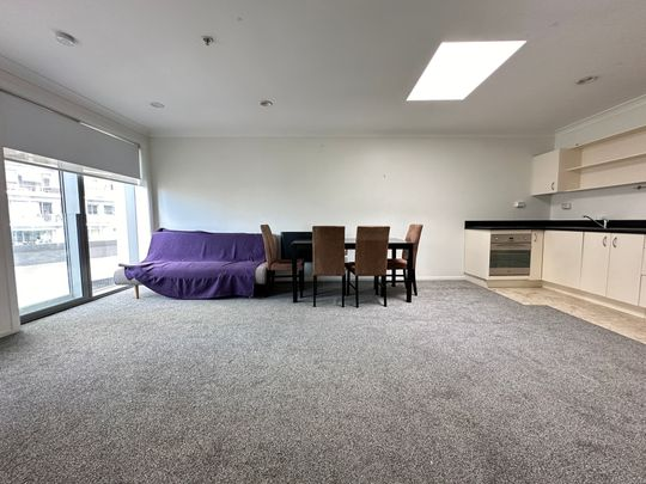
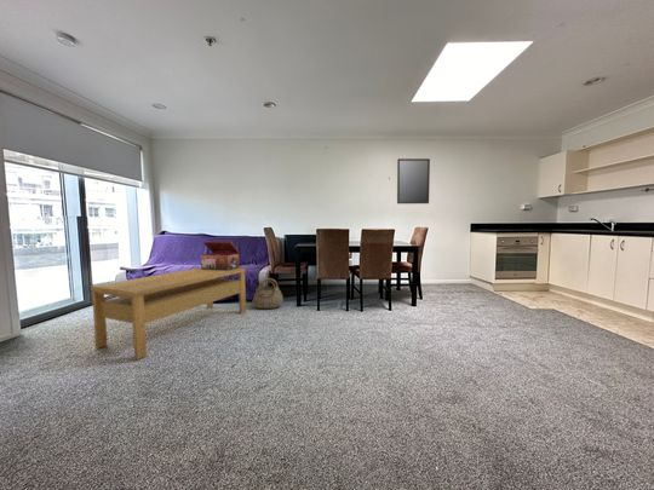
+ basket [252,277,285,310]
+ coffee table [90,266,247,361]
+ home mirror [396,157,431,204]
+ decorative box [200,240,241,271]
